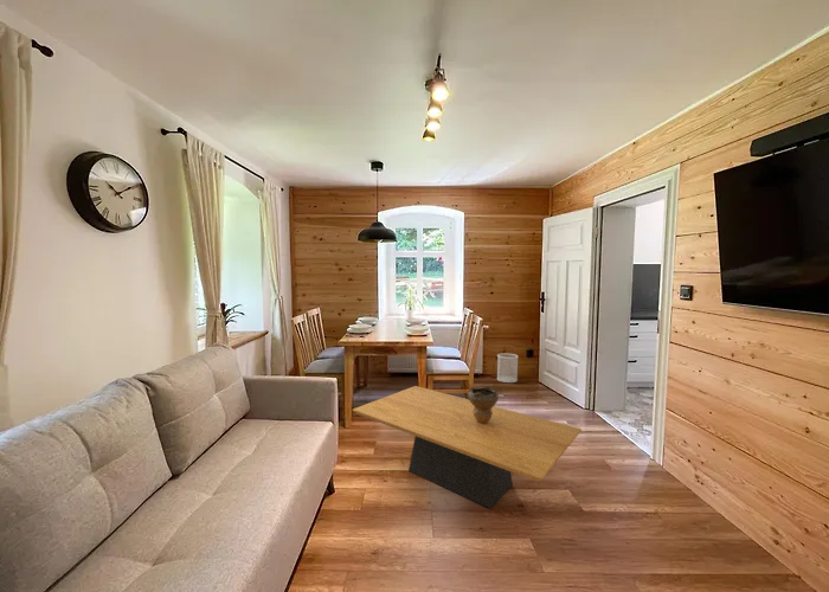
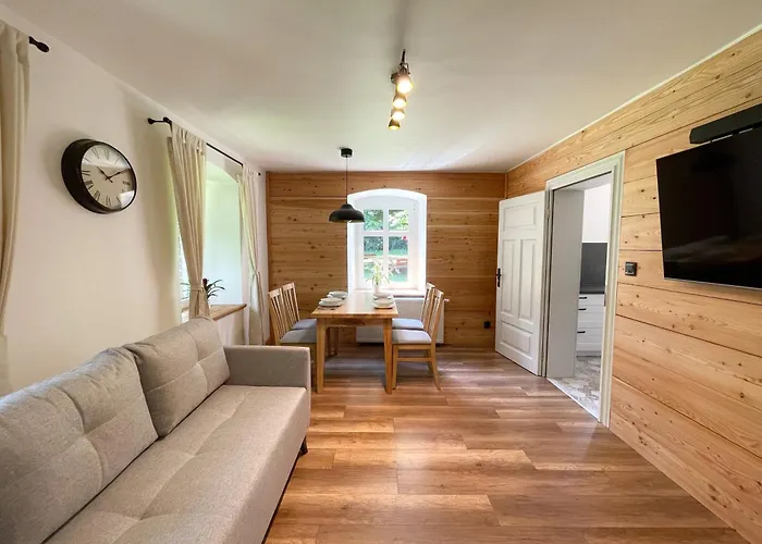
- decorative bowl [467,385,500,424]
- wastebasket [496,352,520,384]
- coffee table [352,385,583,509]
